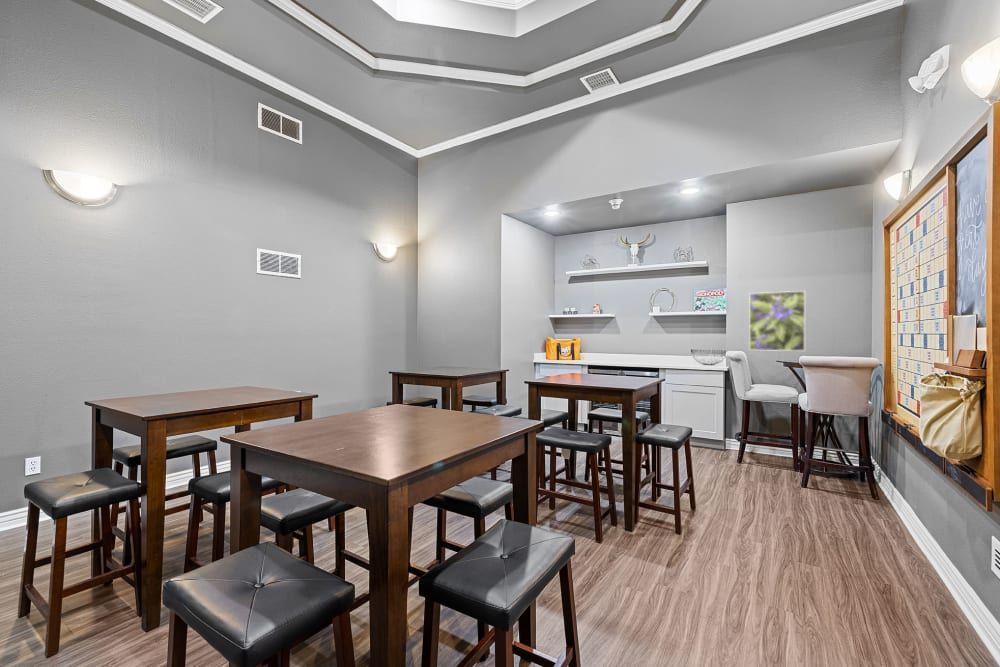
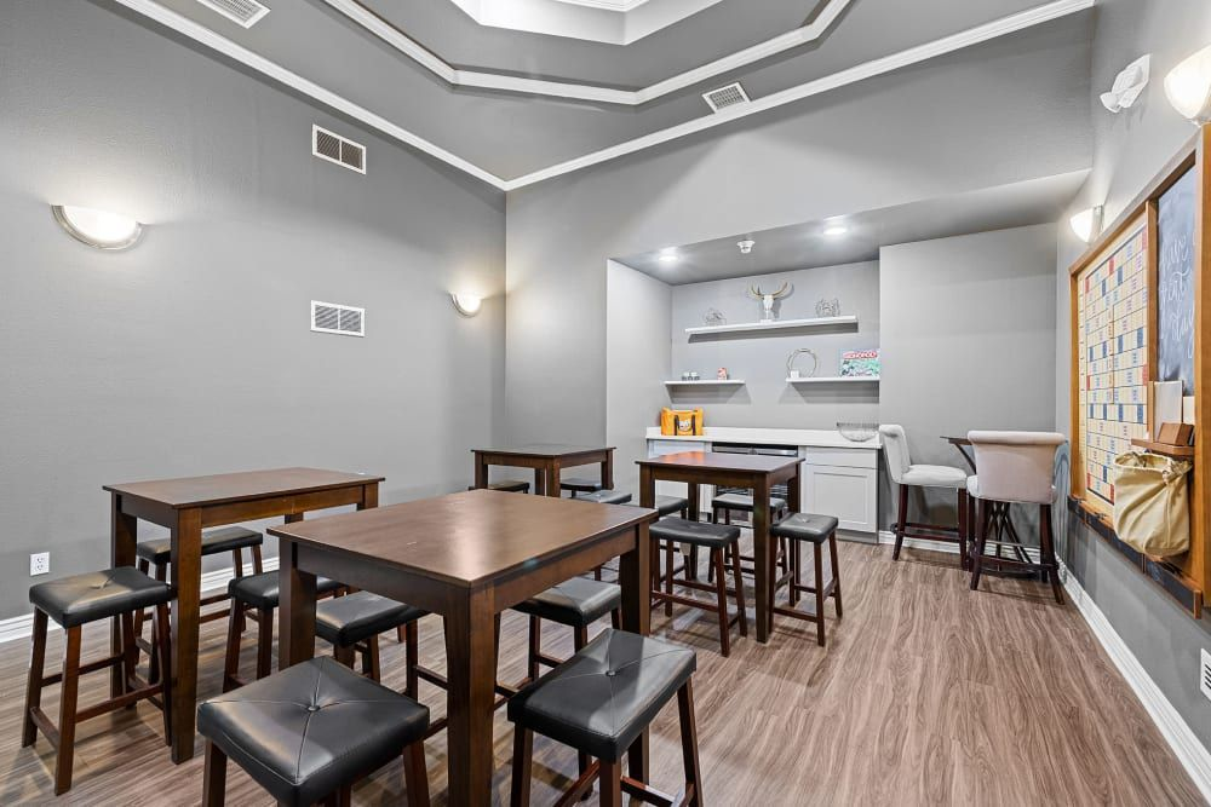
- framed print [748,290,806,352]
